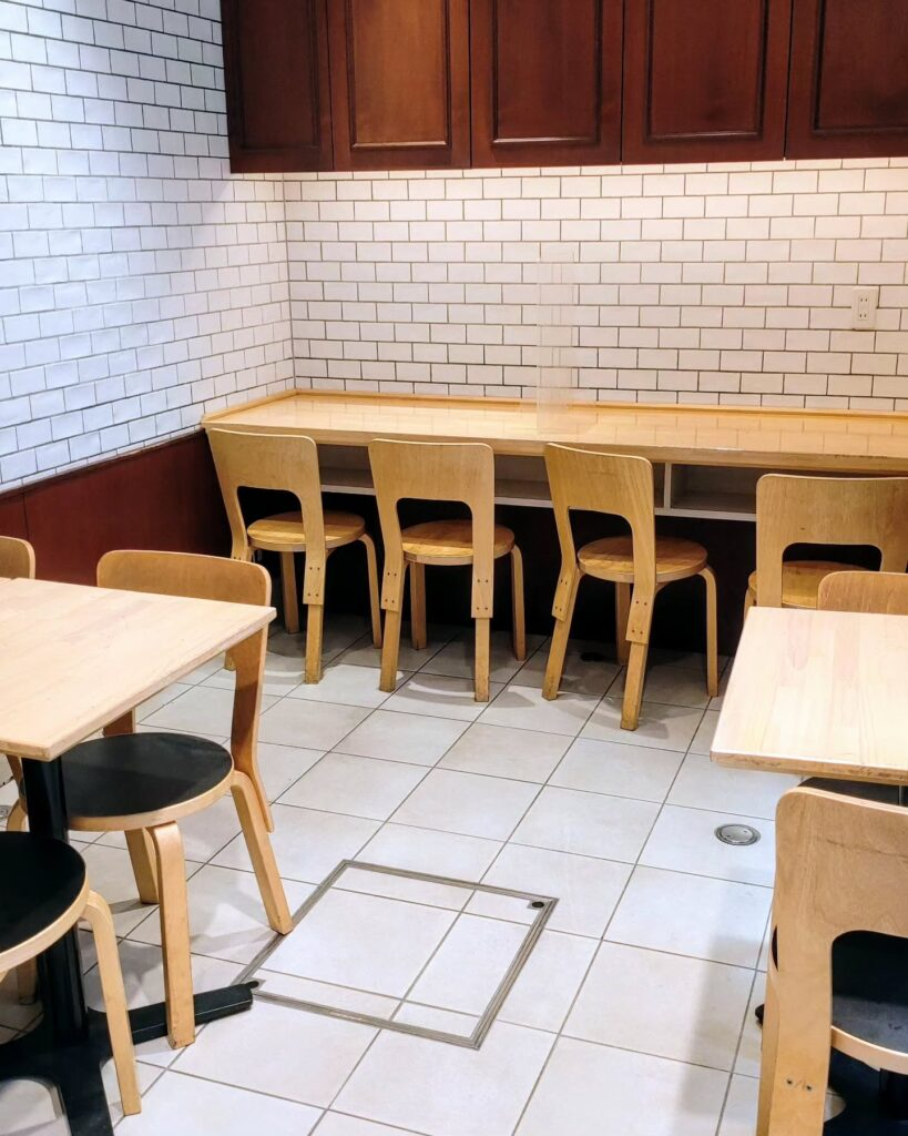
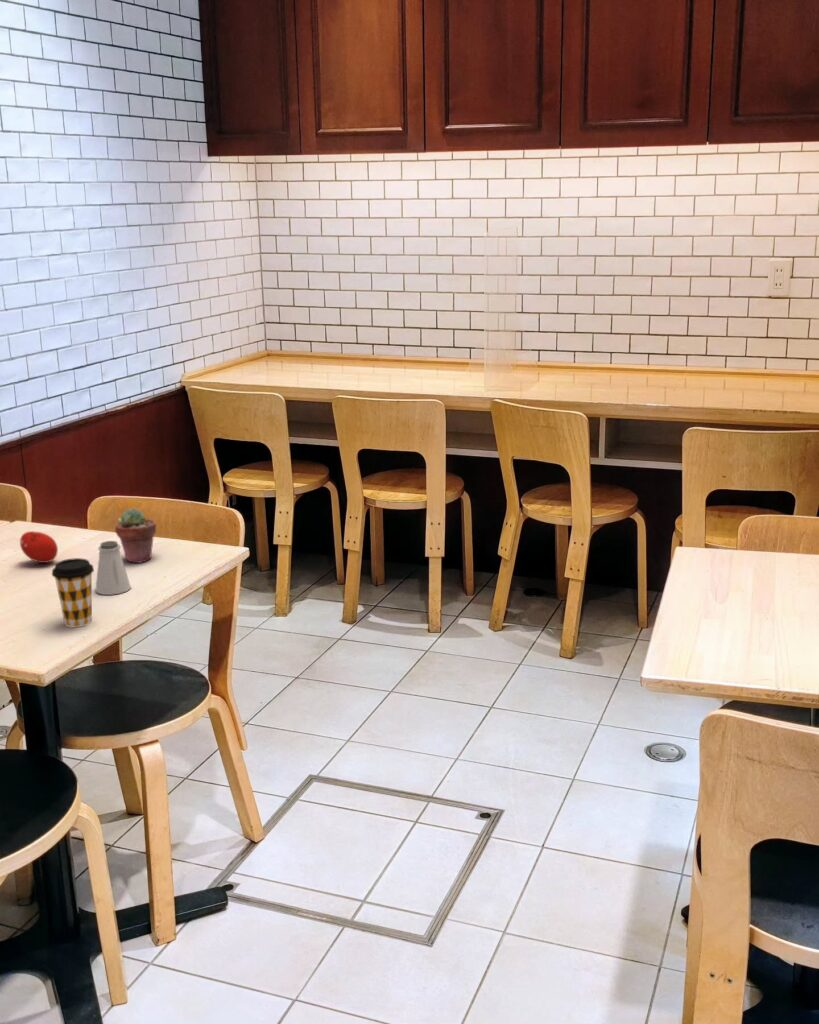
+ coffee cup [51,557,95,628]
+ potted succulent [114,508,157,564]
+ saltshaker [95,540,132,596]
+ fruit [19,530,59,564]
